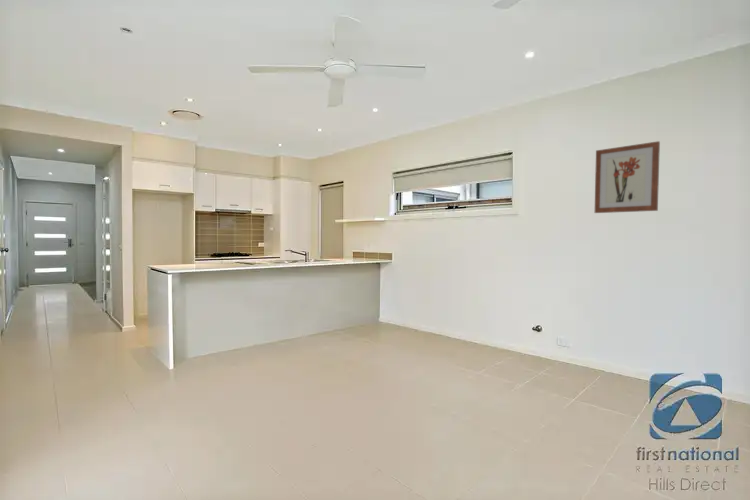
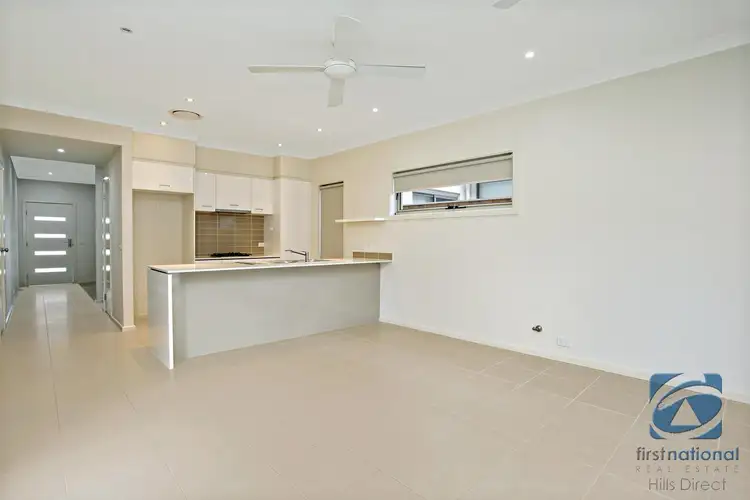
- wall art [594,140,661,214]
